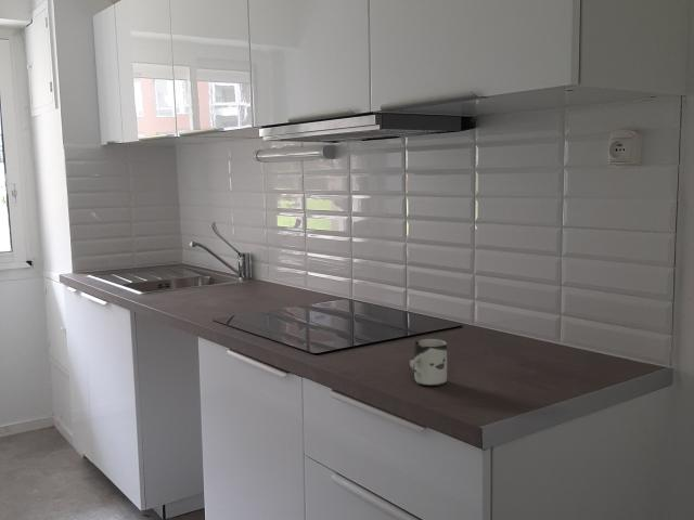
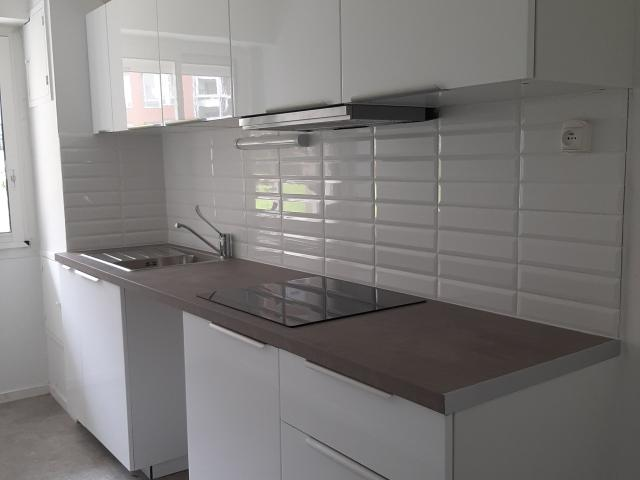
- cup [409,338,448,388]
